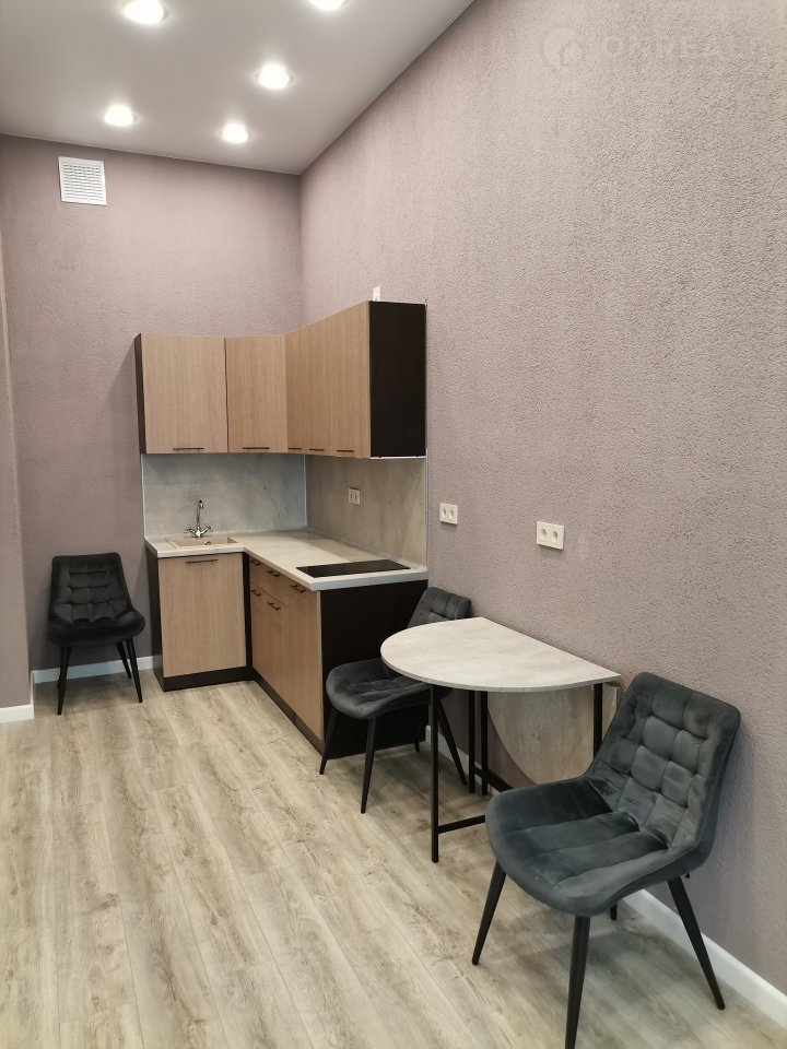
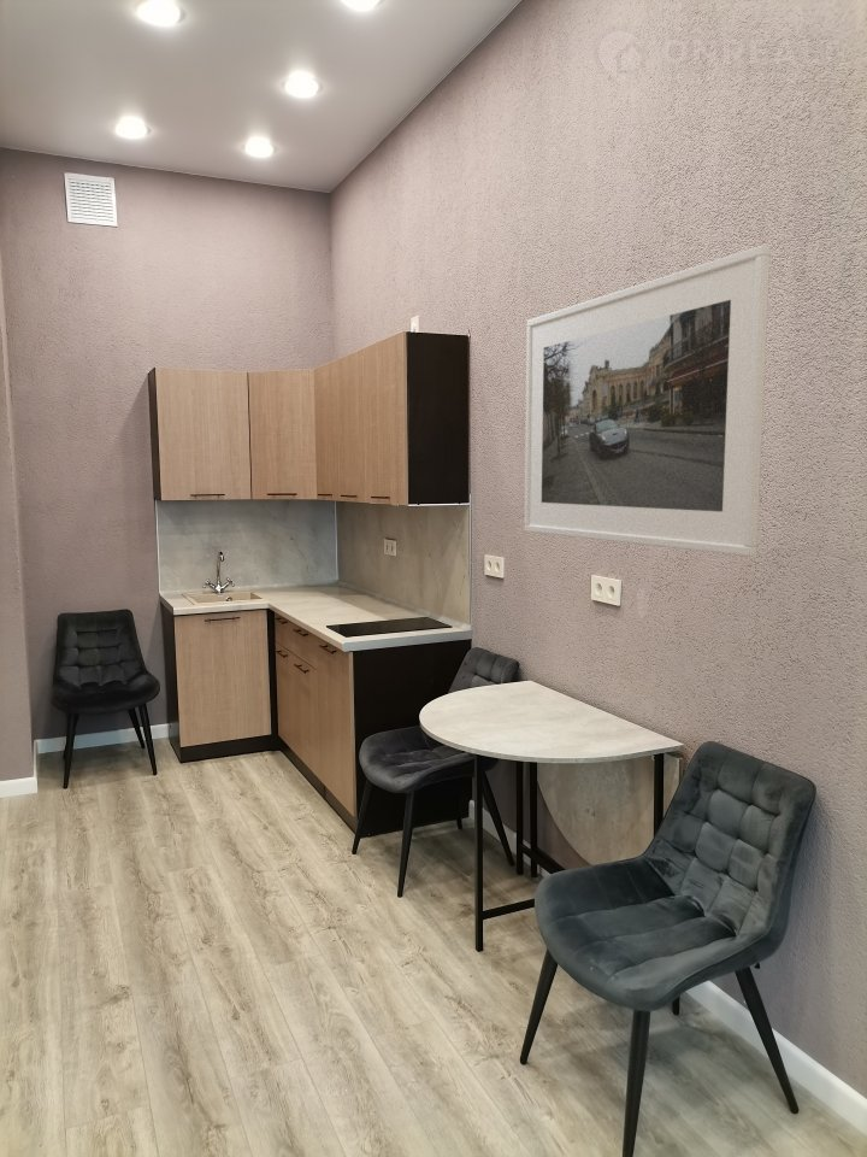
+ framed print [523,243,772,558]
